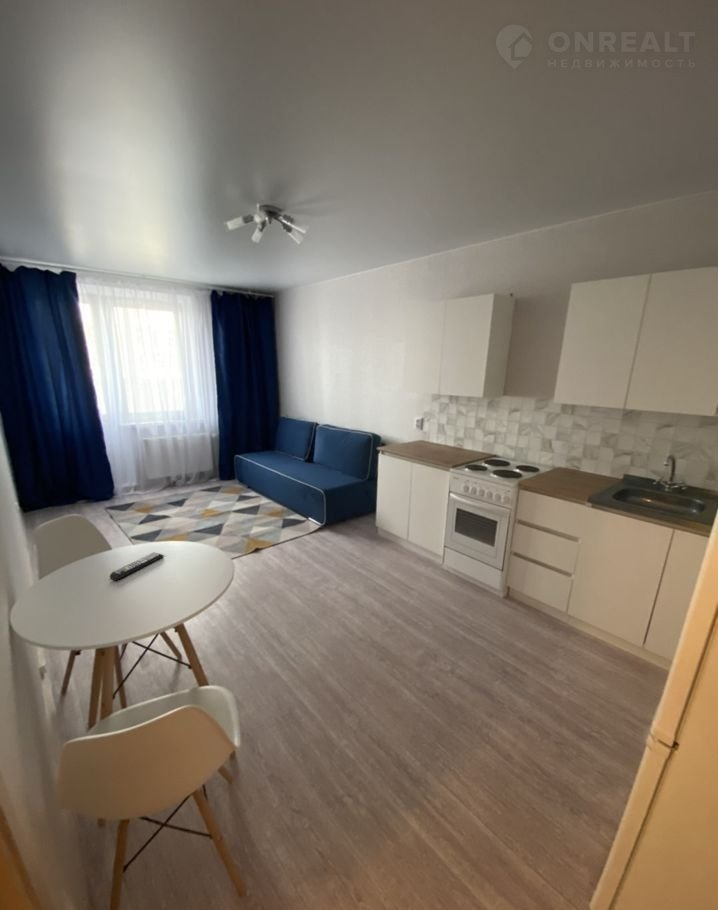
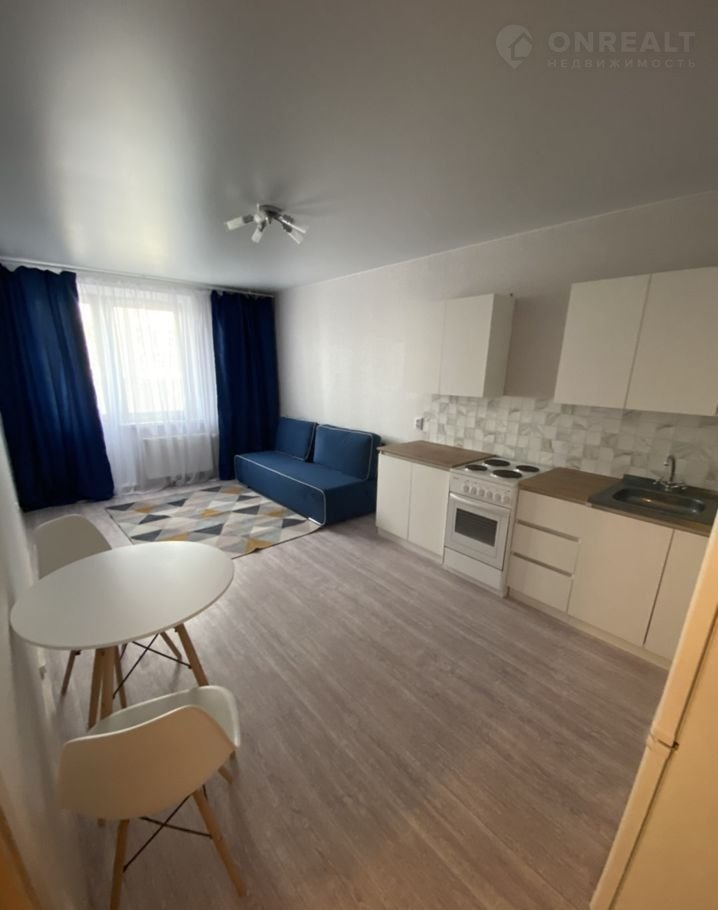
- remote control [109,551,165,582]
